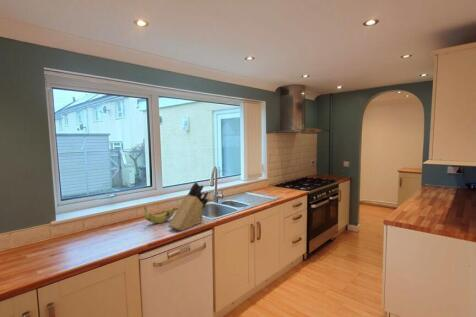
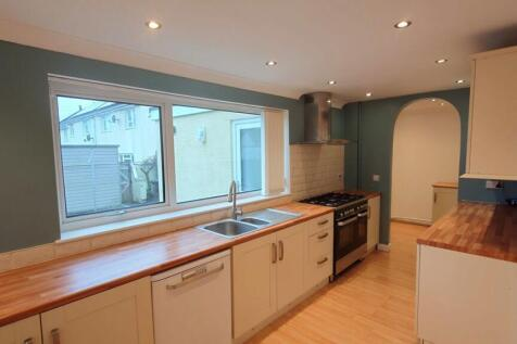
- banana [143,205,176,224]
- knife block [167,181,210,232]
